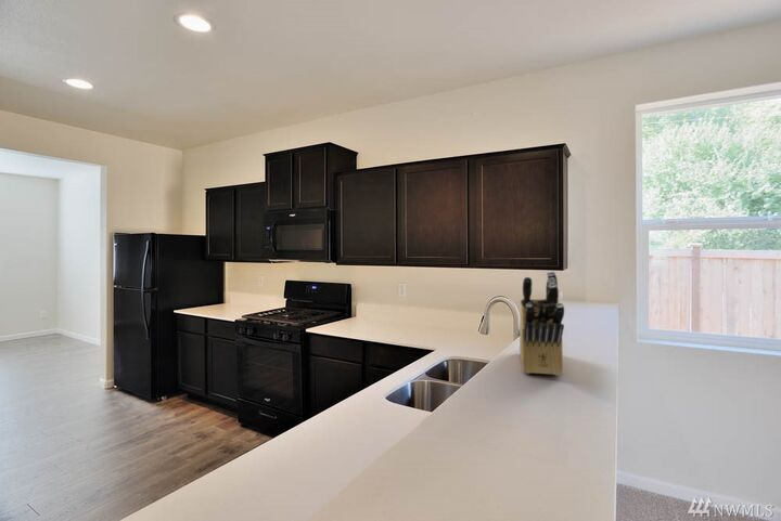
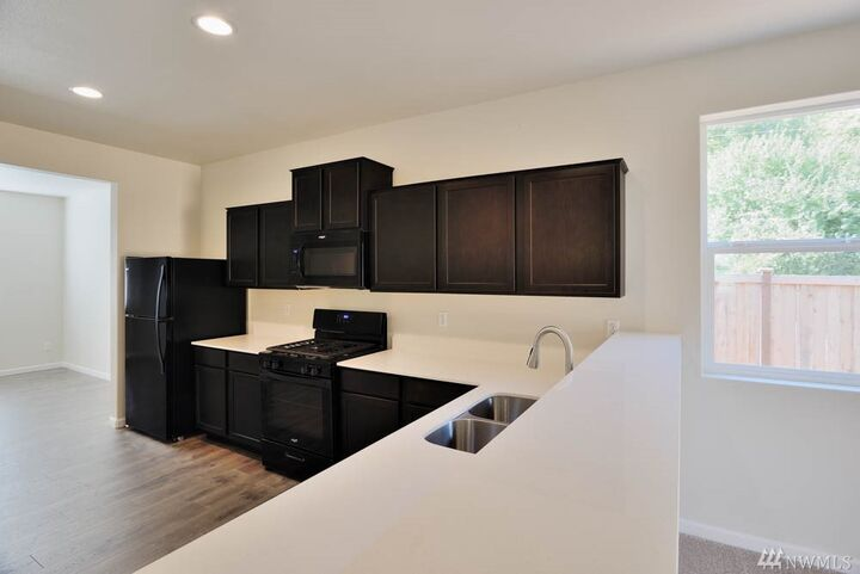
- knife block [518,271,565,377]
